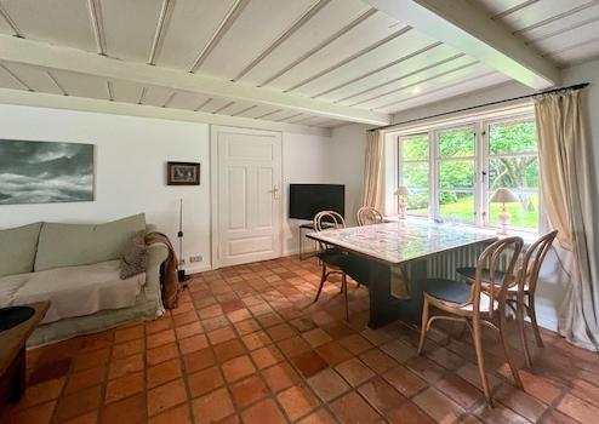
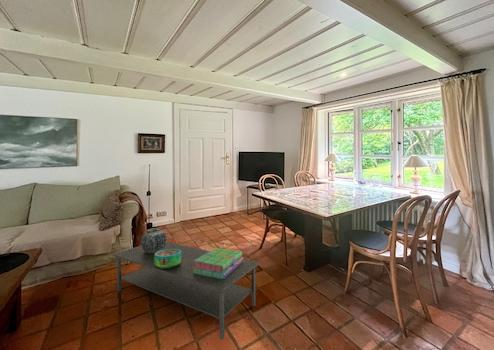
+ decorative bowl [154,249,181,269]
+ stack of books [193,247,244,279]
+ coffee table [112,241,260,341]
+ vase [140,227,168,253]
